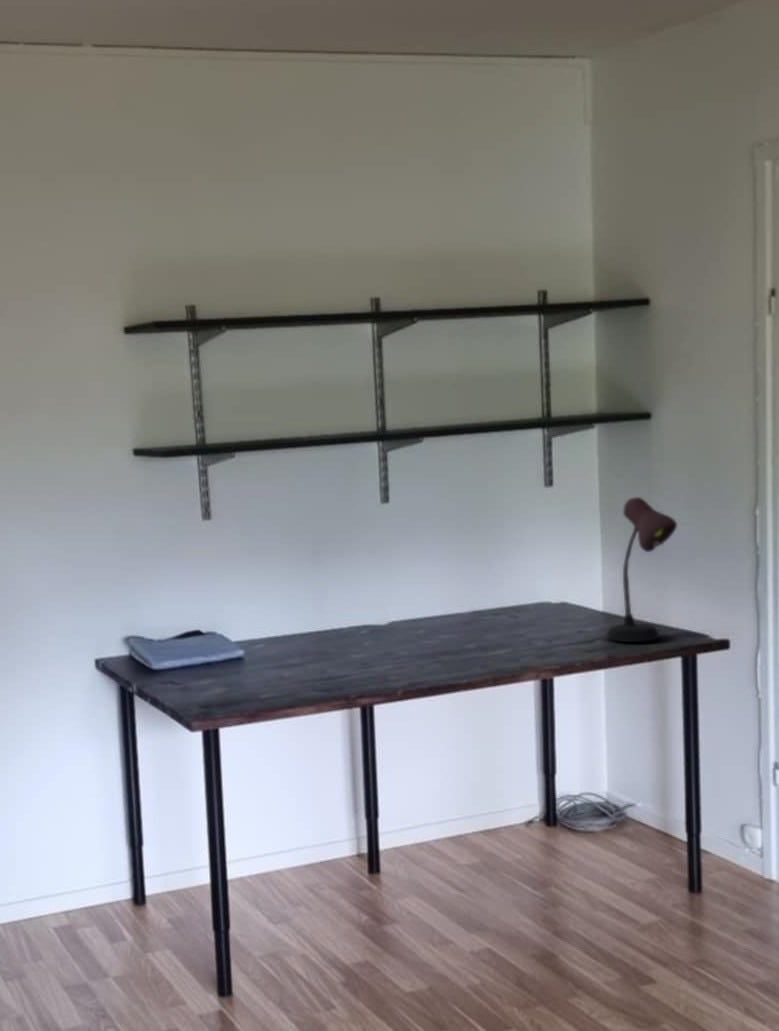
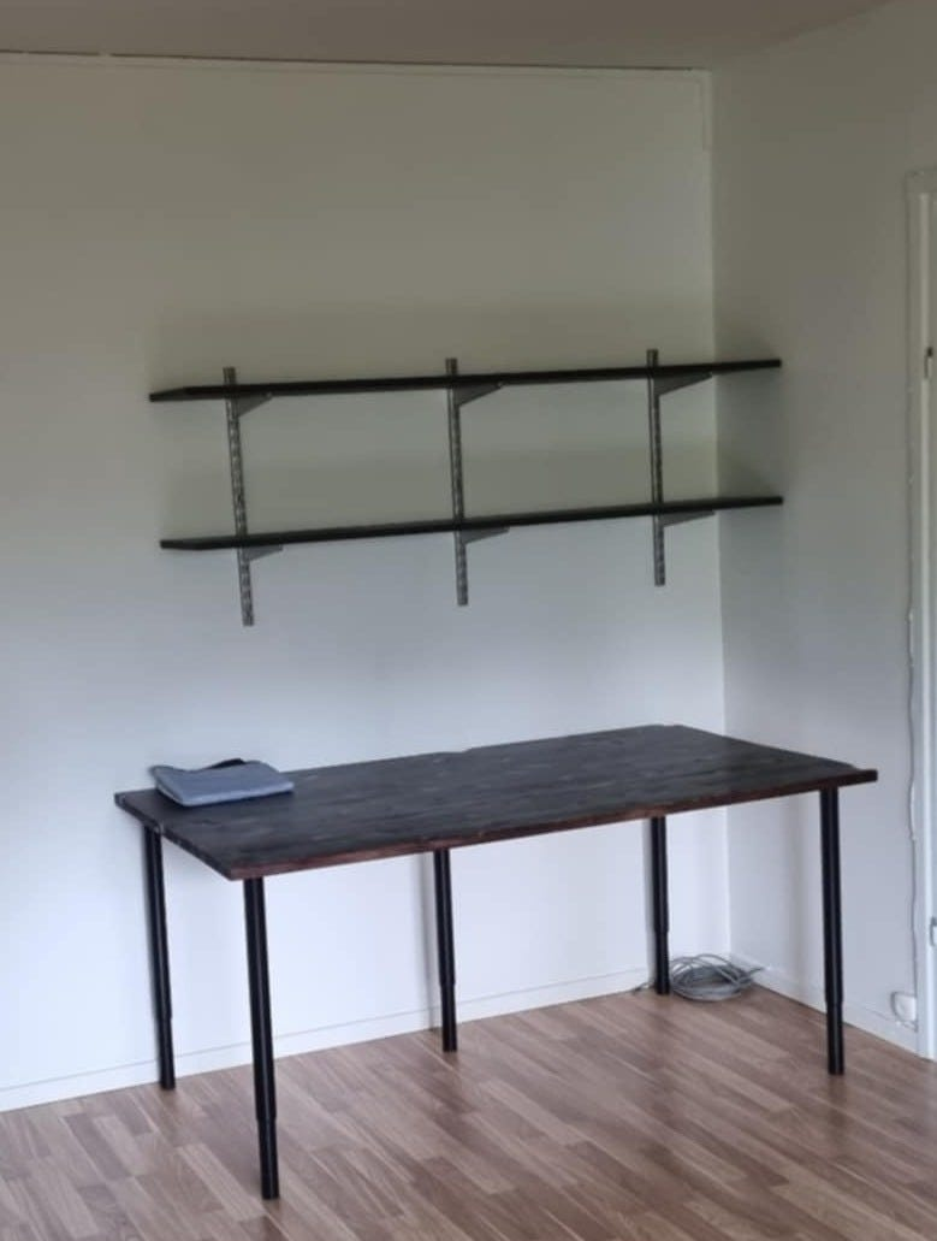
- desk lamp [606,496,678,643]
